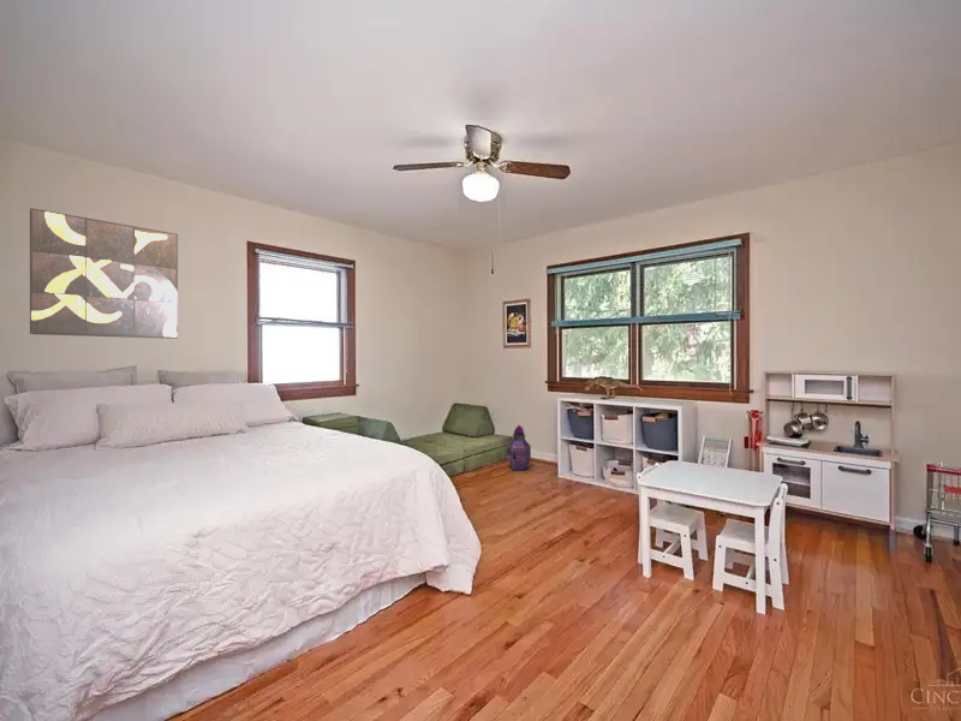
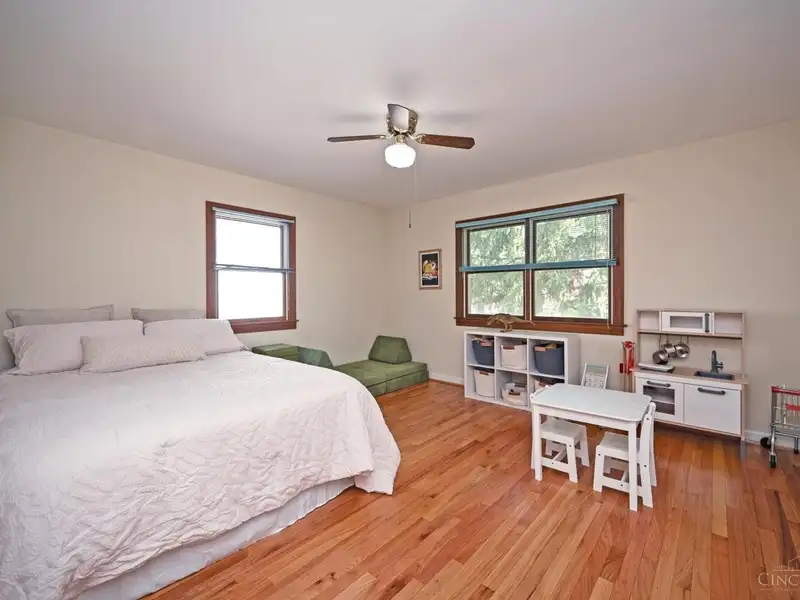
- lantern [488,424,532,472]
- wall art [29,207,179,340]
